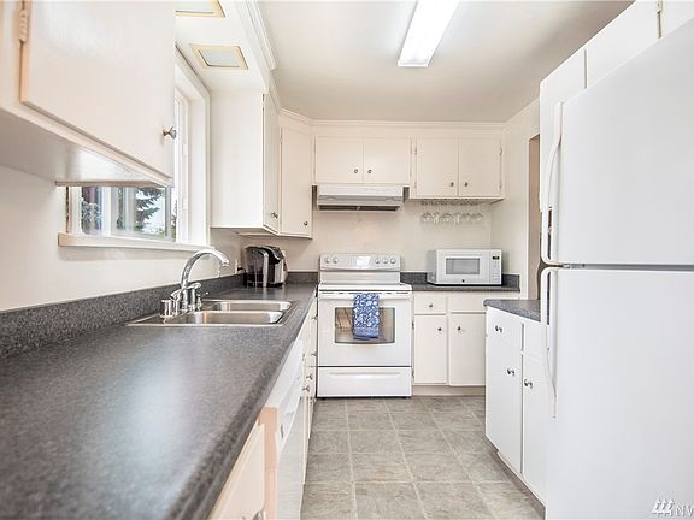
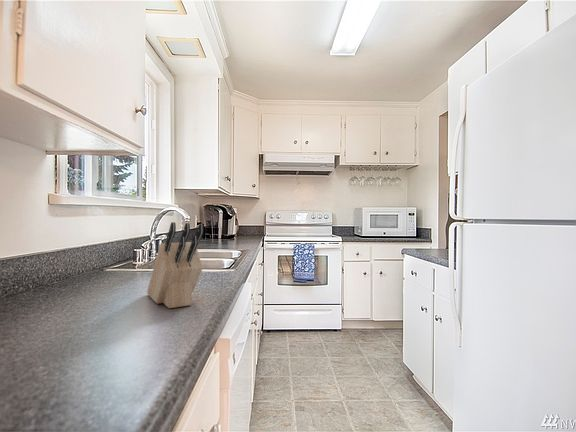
+ knife block [146,221,205,309]
